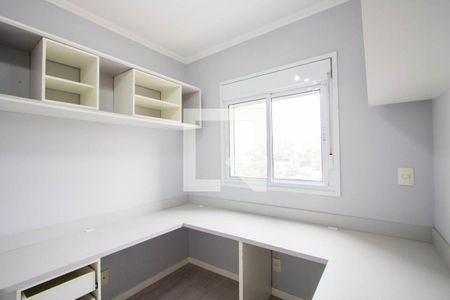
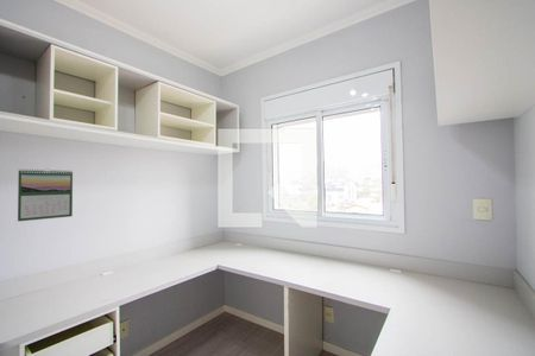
+ calendar [17,167,74,222]
